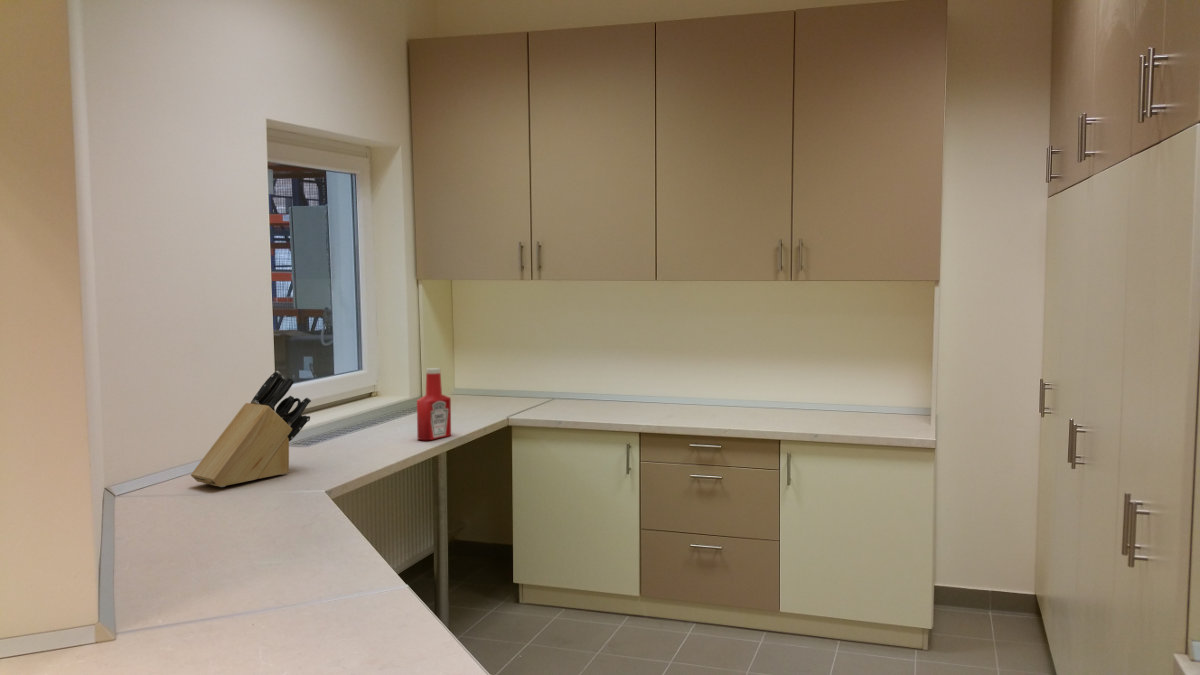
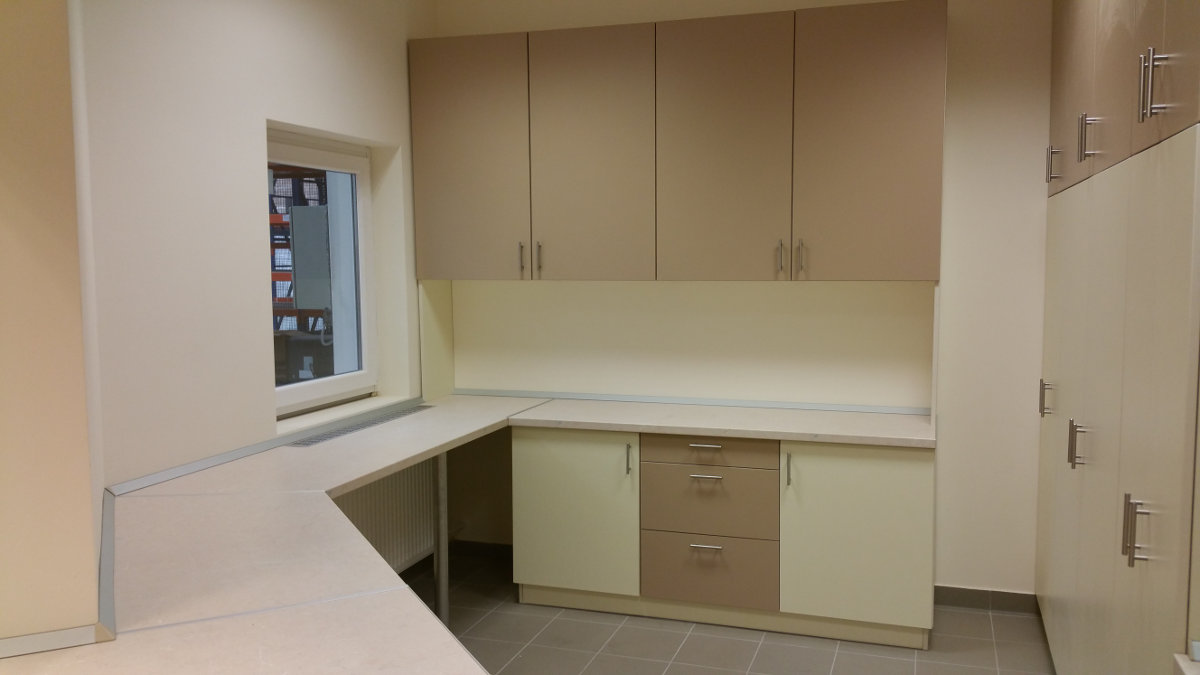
- soap bottle [416,367,452,441]
- knife block [190,370,312,488]
